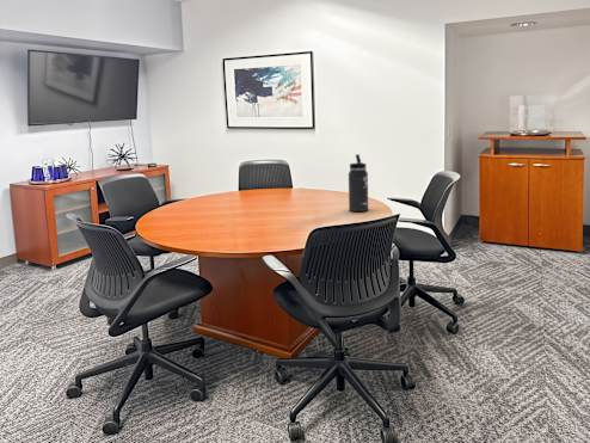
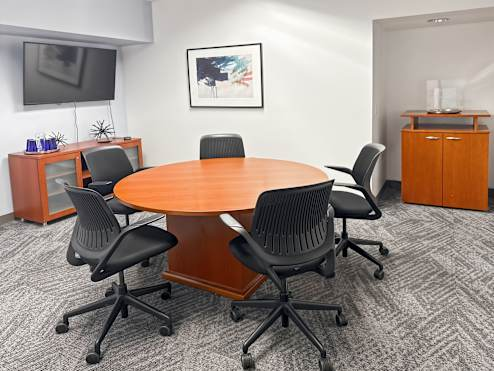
- thermos bottle [348,153,369,213]
